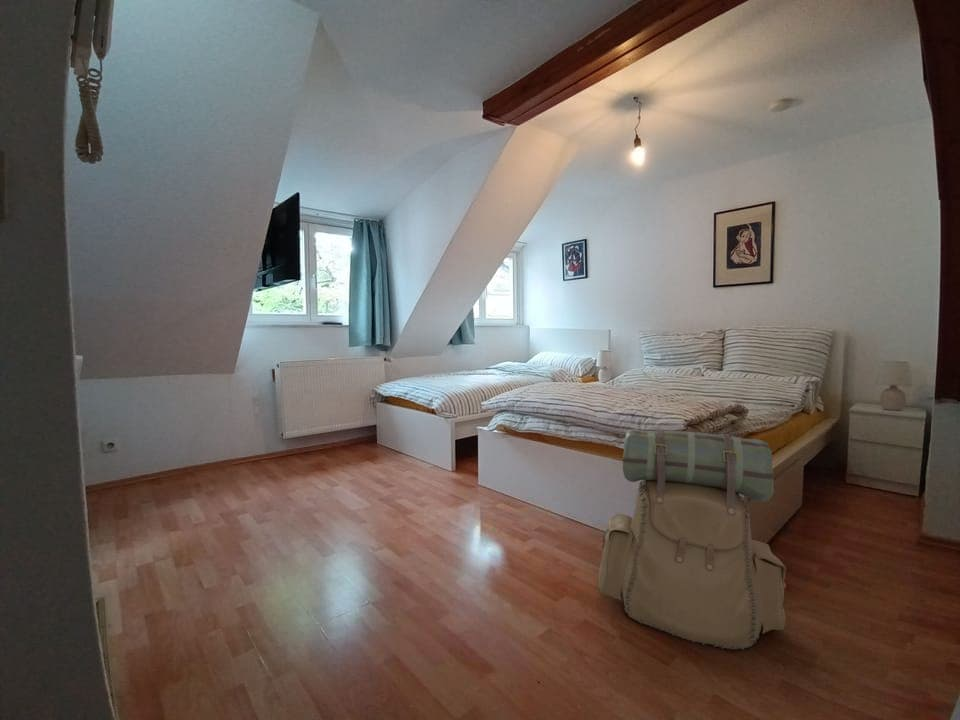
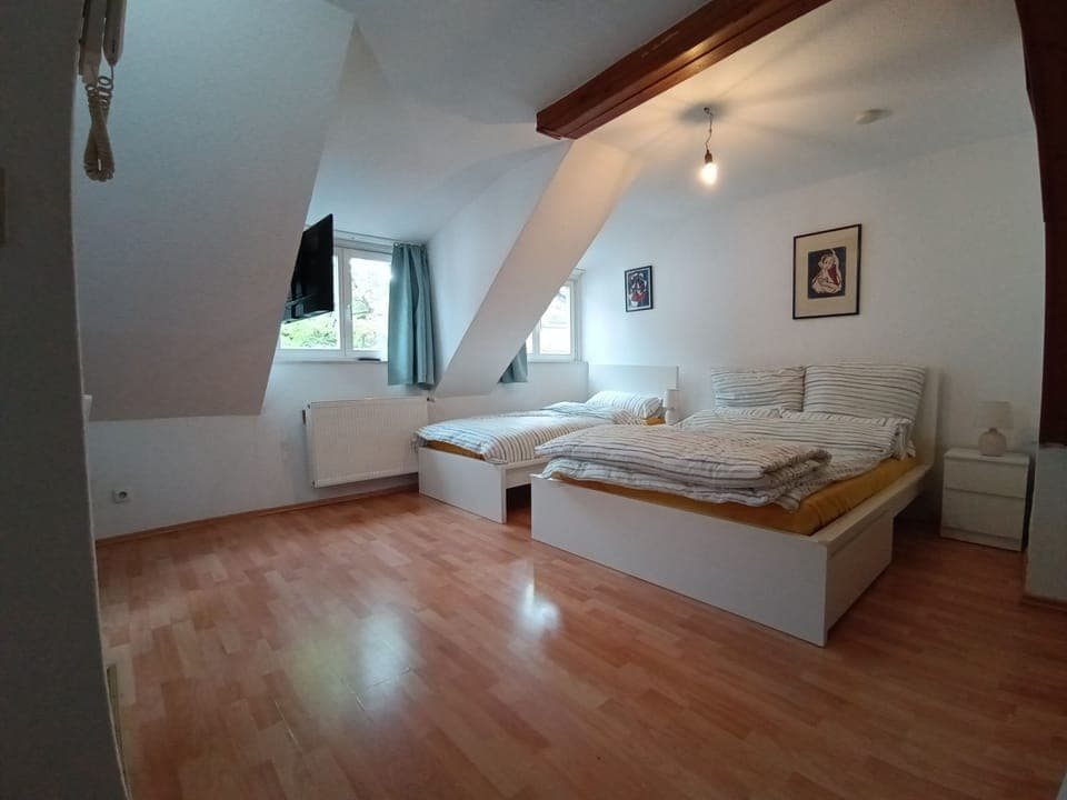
- backpack [598,428,787,651]
